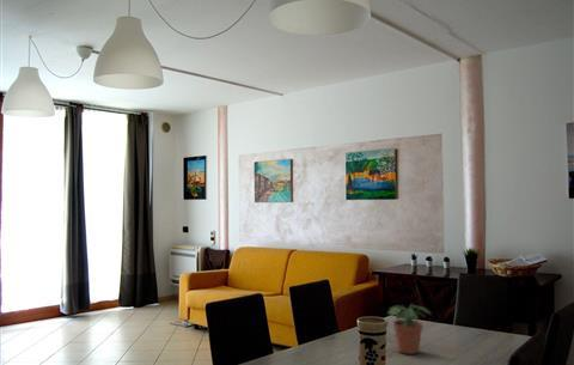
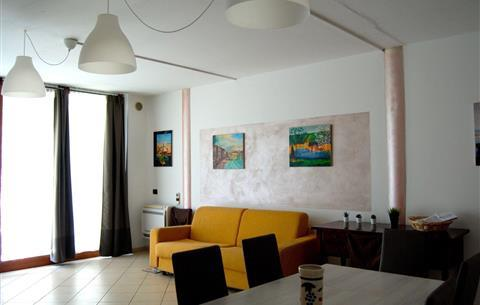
- potted plant [386,303,432,355]
